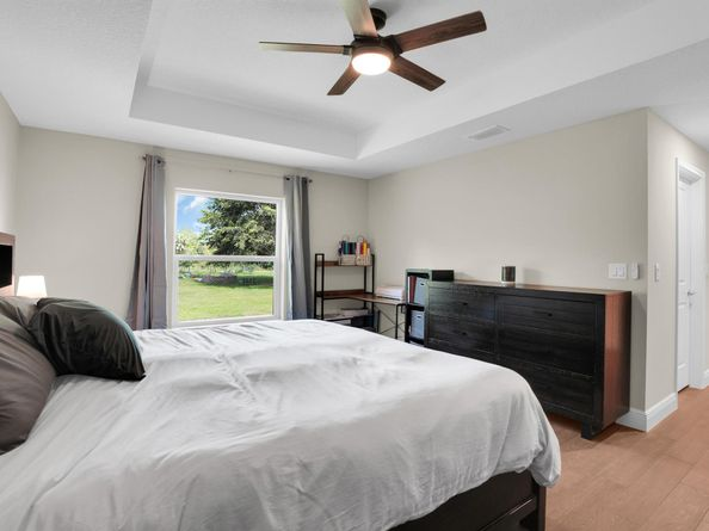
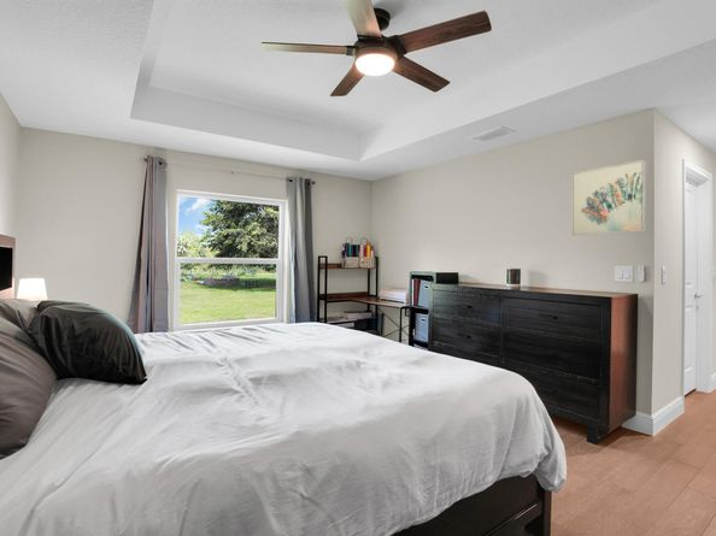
+ wall art [570,158,647,236]
